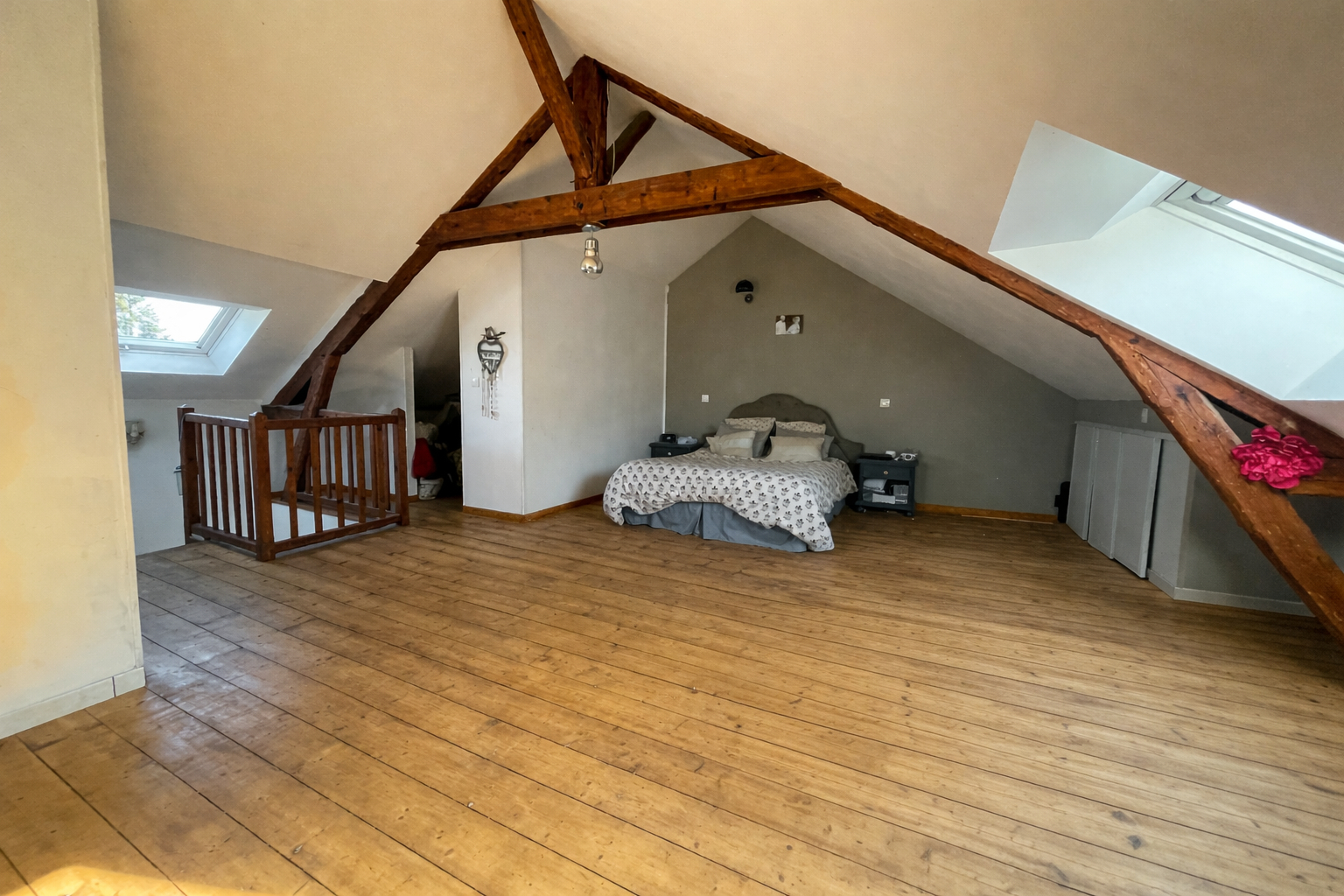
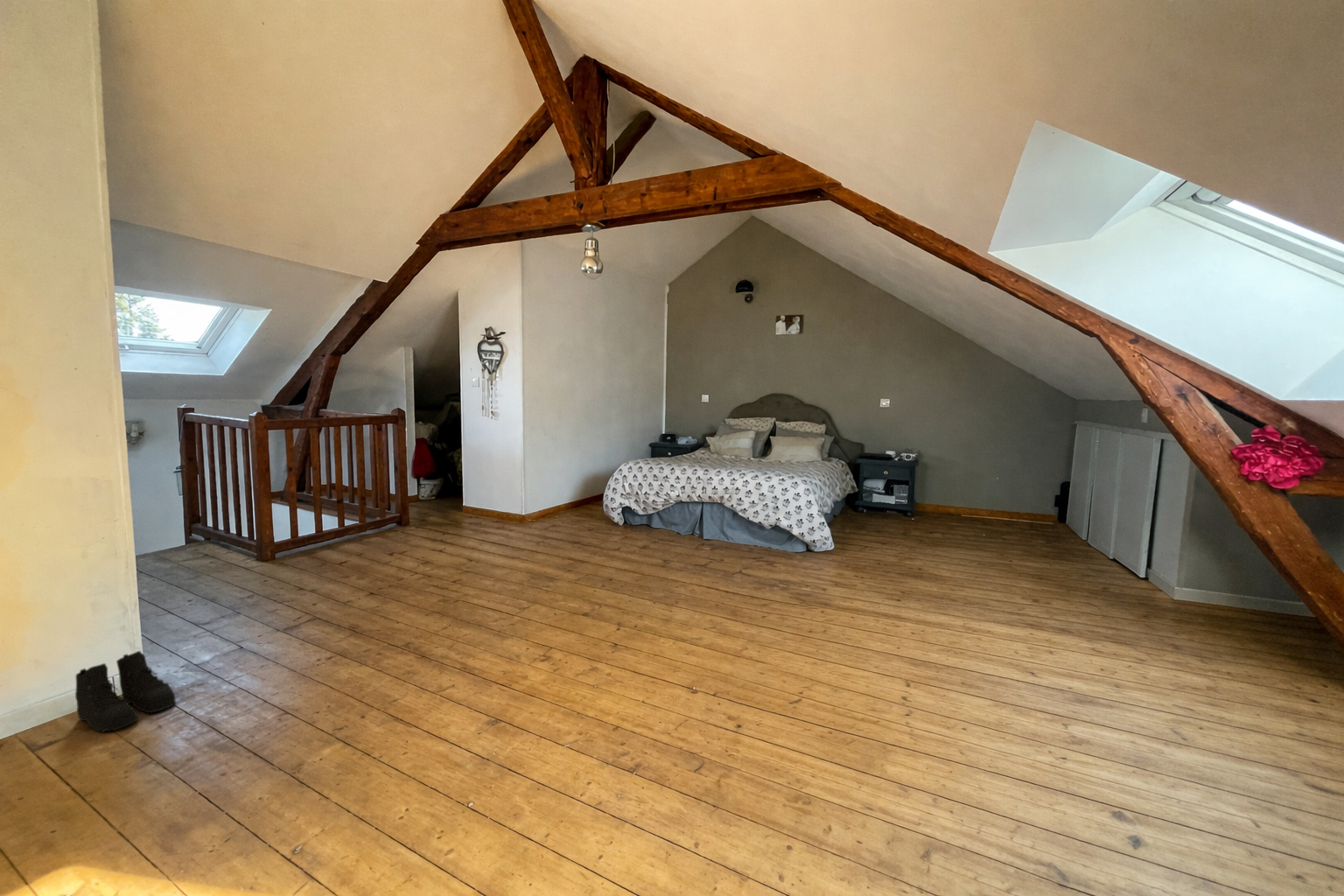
+ boots [74,650,177,733]
